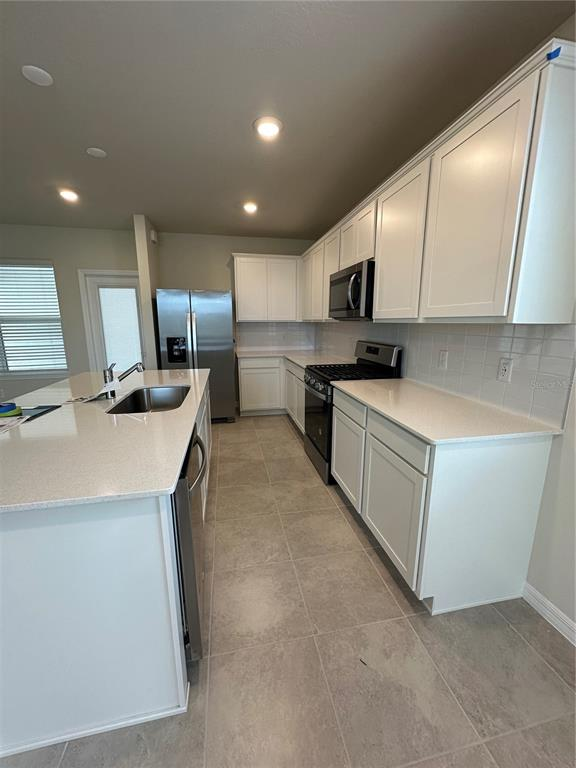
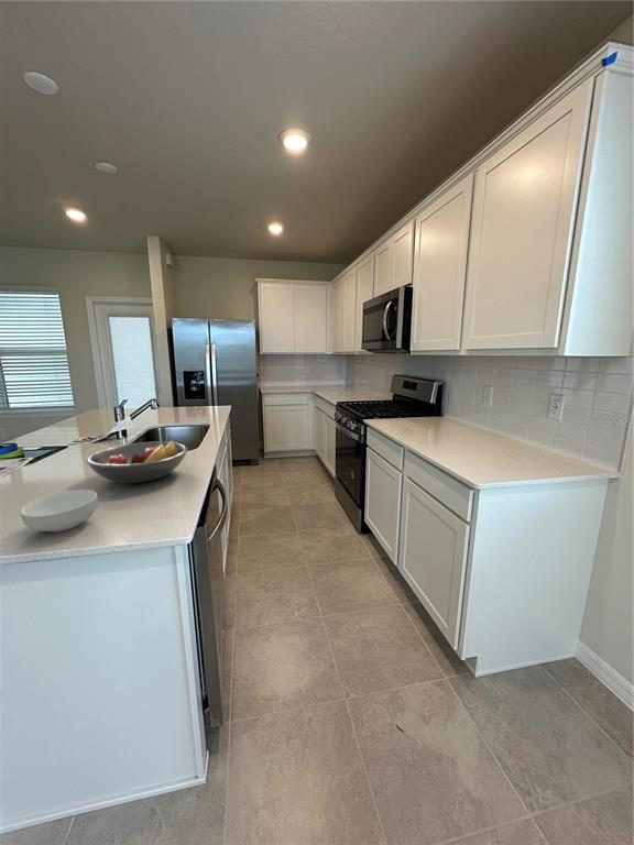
+ fruit bowl [85,439,189,484]
+ cereal bowl [19,489,99,533]
